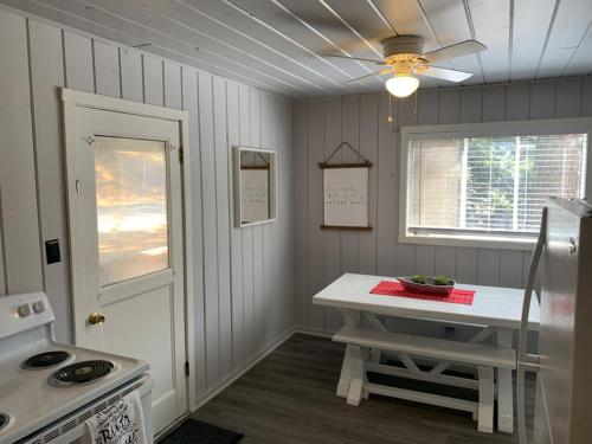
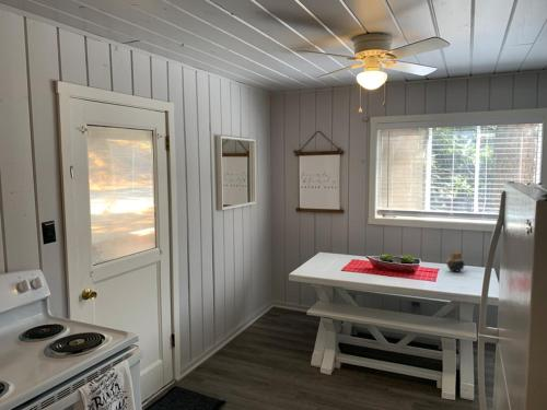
+ jar [445,250,466,273]
